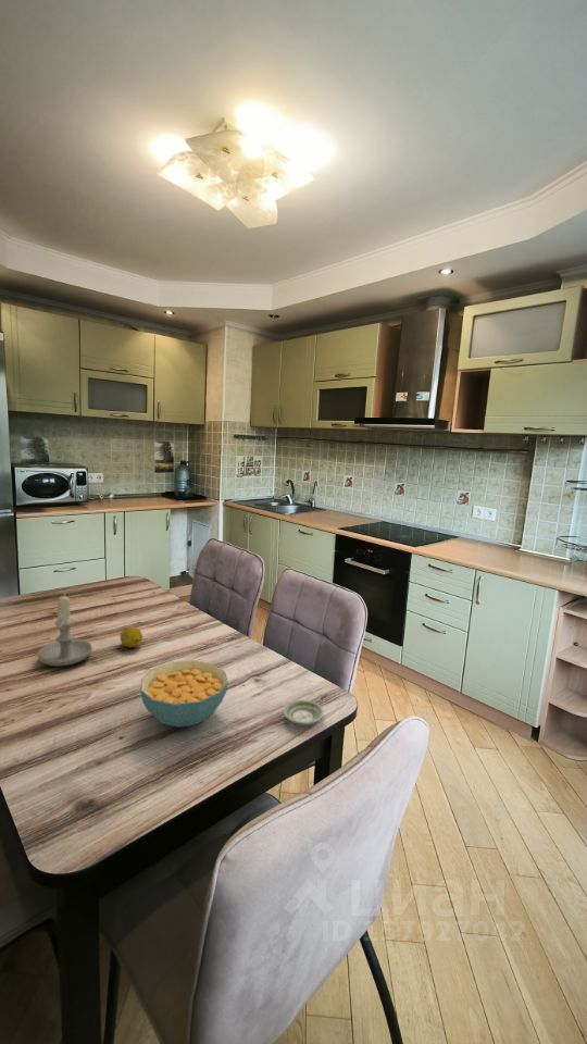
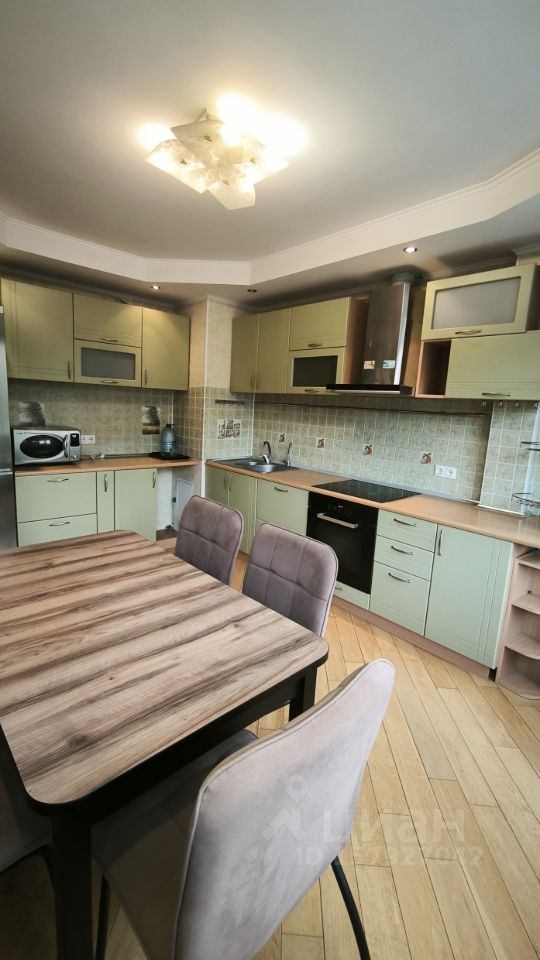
- fruit [120,625,143,648]
- candle [37,593,93,667]
- saucer [282,699,325,726]
- cereal bowl [139,659,229,729]
